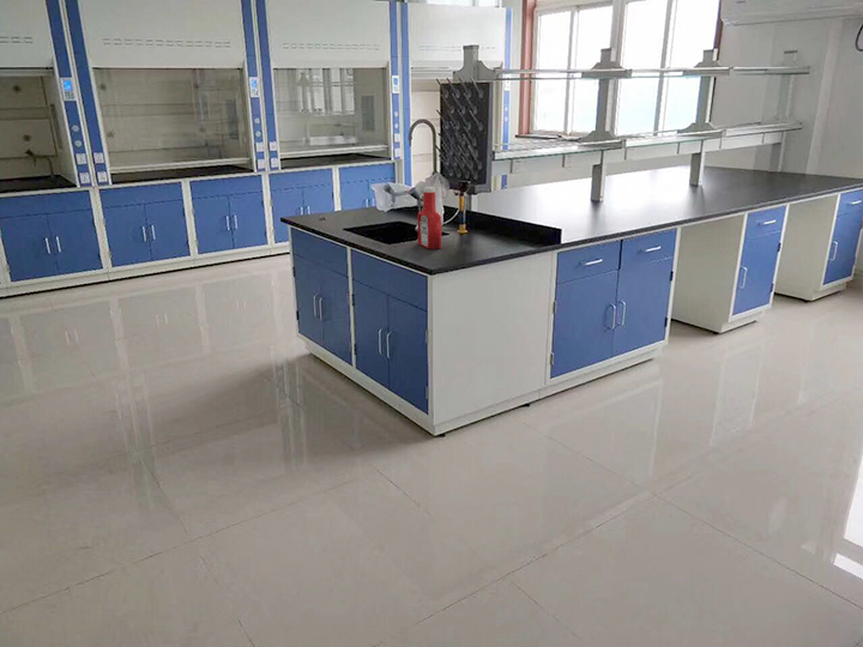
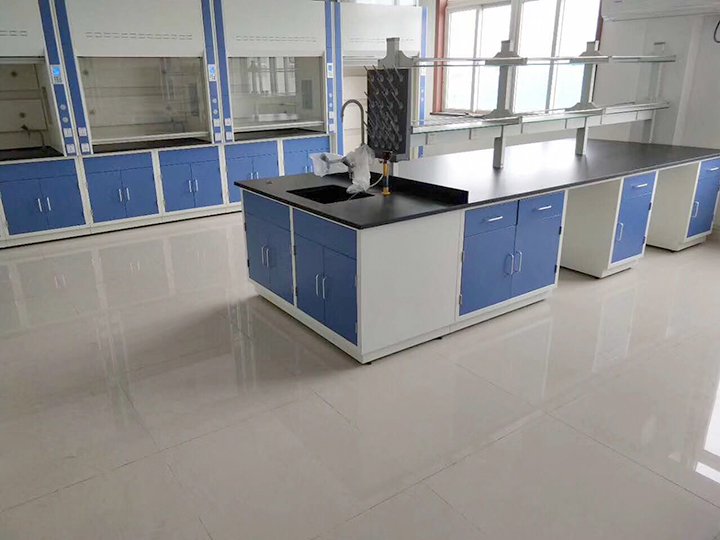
- soap bottle [417,186,442,250]
